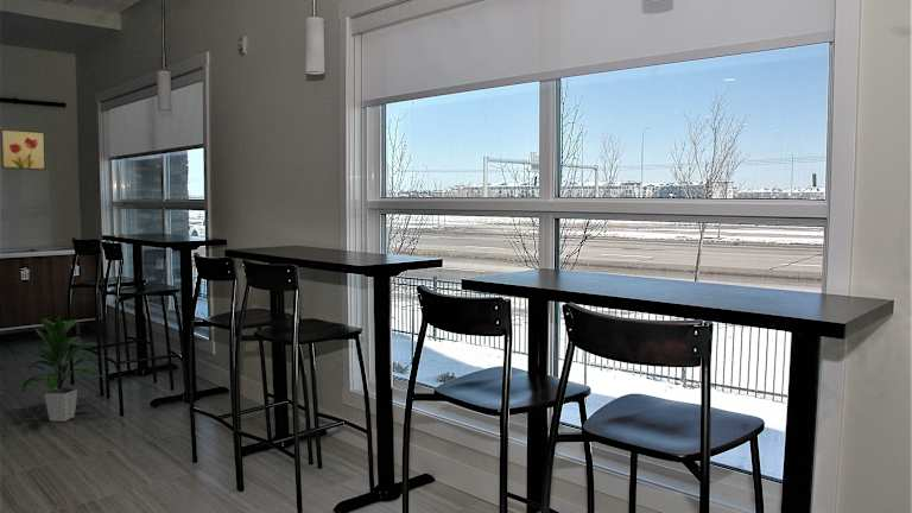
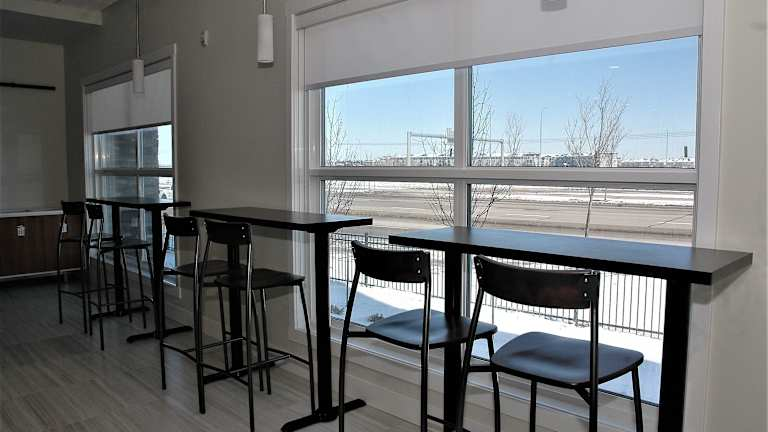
- indoor plant [20,314,104,423]
- wall art [0,128,48,171]
